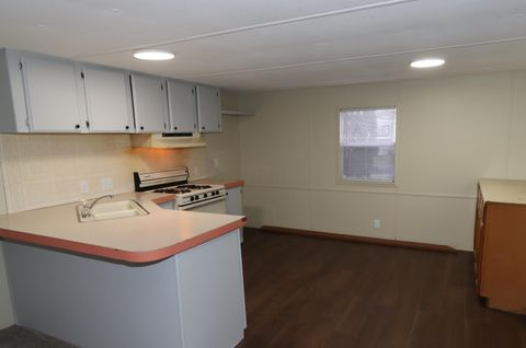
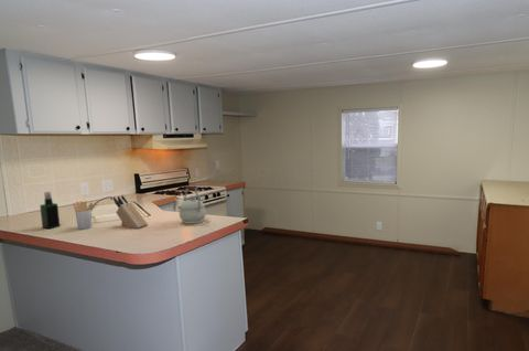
+ knife block [112,194,149,230]
+ kettle [179,184,207,225]
+ utensil holder [72,200,95,231]
+ spray bottle [39,191,61,230]
